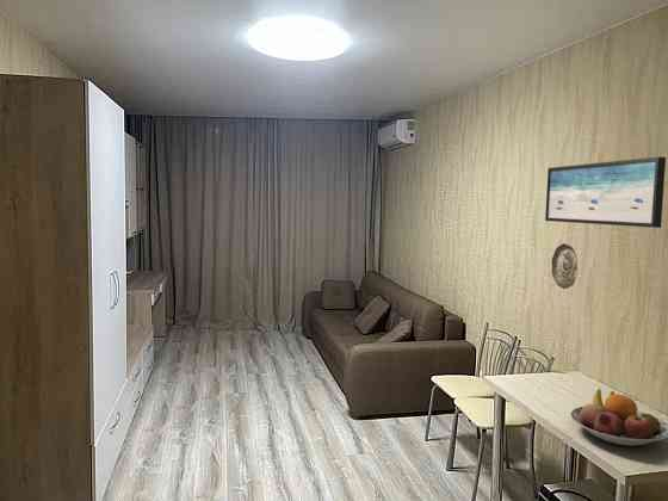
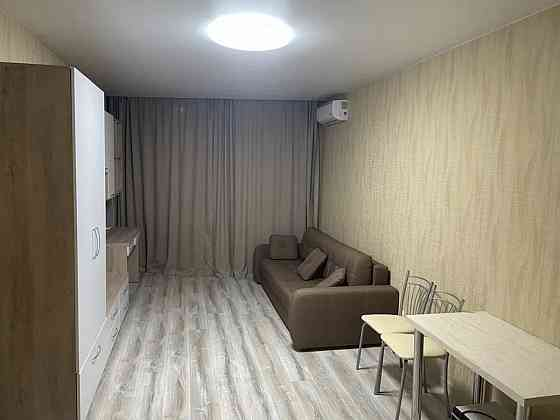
- wall art [544,156,667,229]
- fruit bowl [569,388,668,447]
- decorative plate [550,242,579,290]
